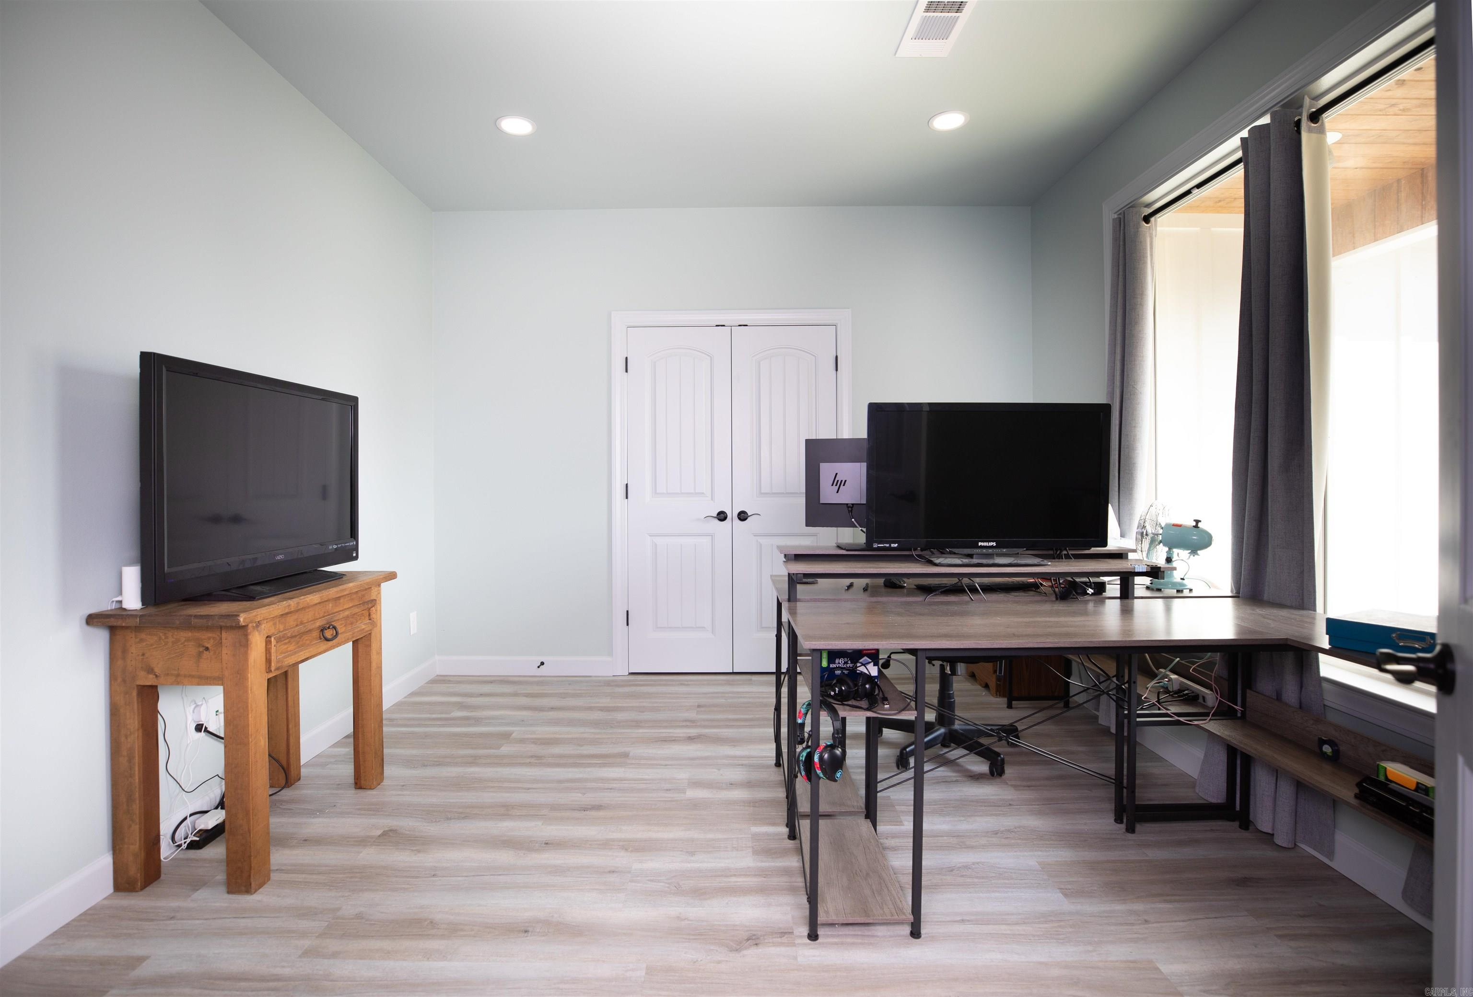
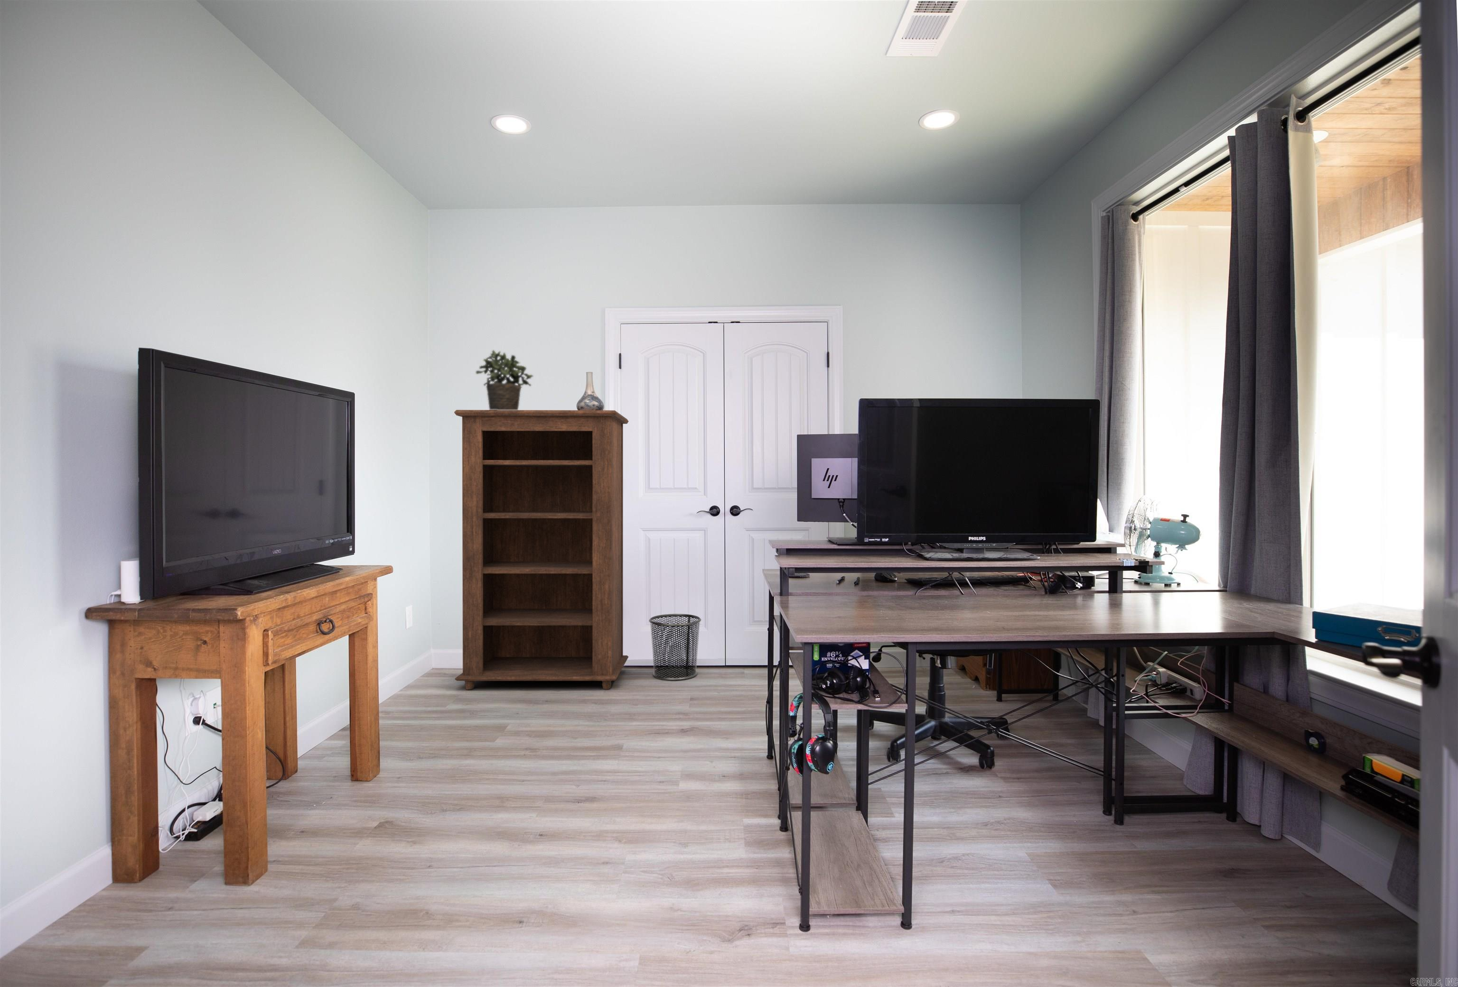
+ potted plant [475,349,533,410]
+ waste bin [648,614,702,681]
+ decorative vase [576,371,605,410]
+ bookshelf [454,410,629,690]
